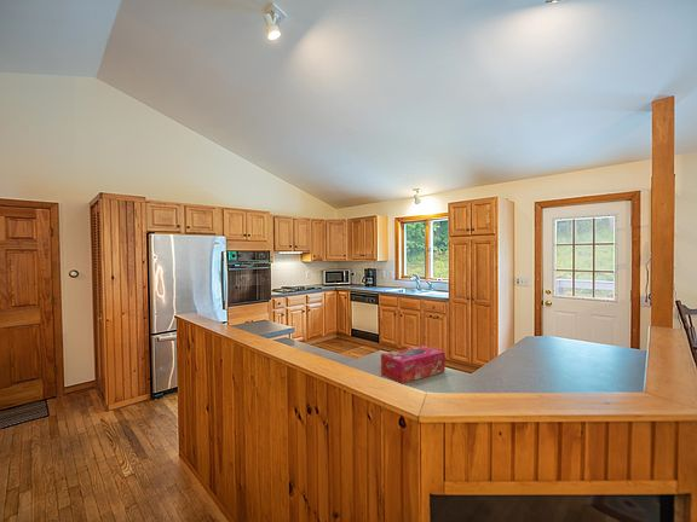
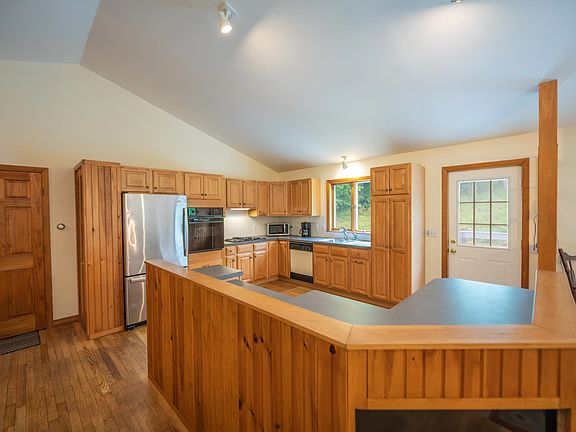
- tissue box [380,344,447,384]
